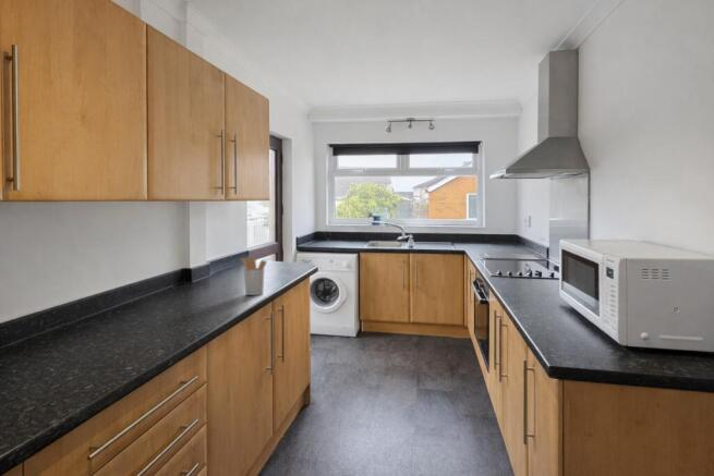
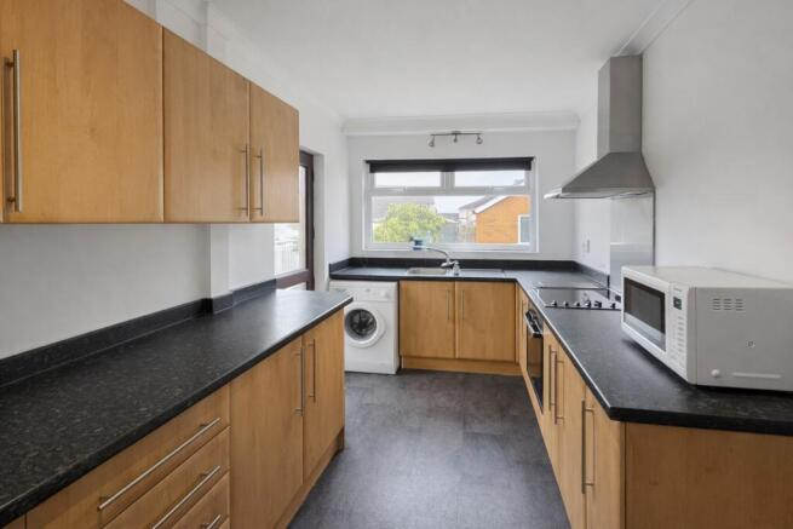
- utensil holder [240,256,268,296]
